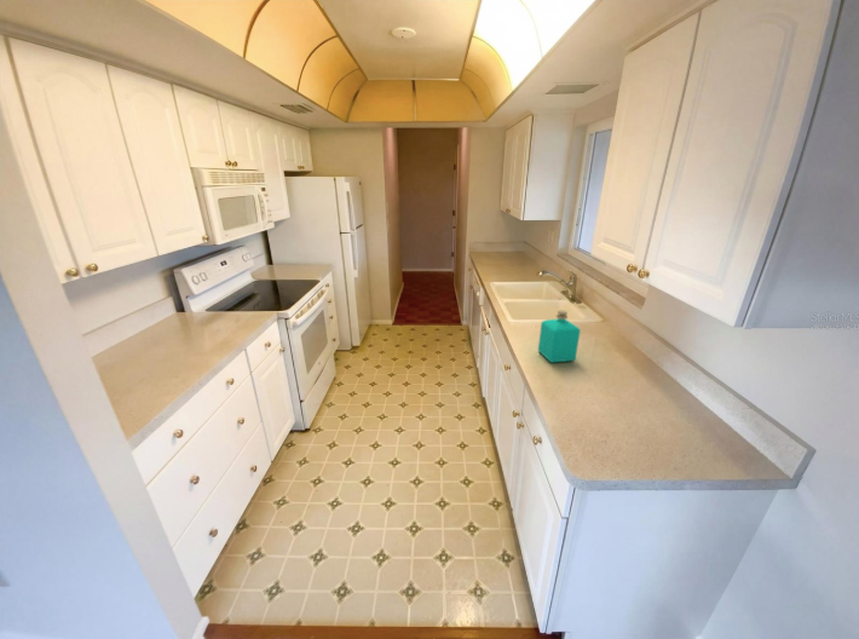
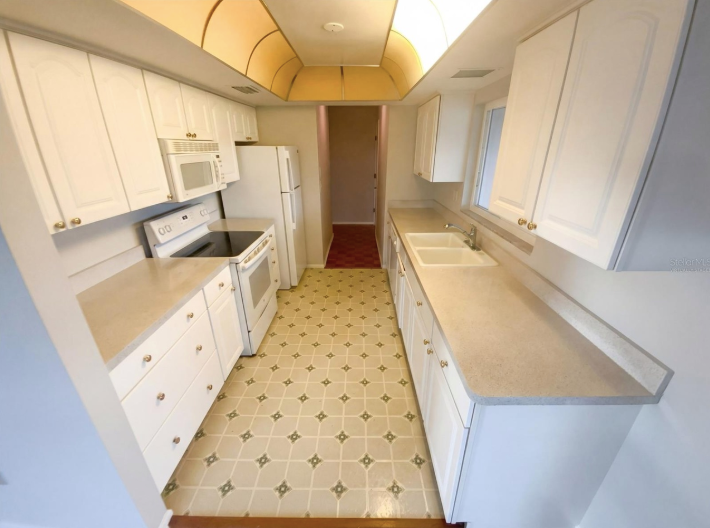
- soap bottle [537,309,582,363]
